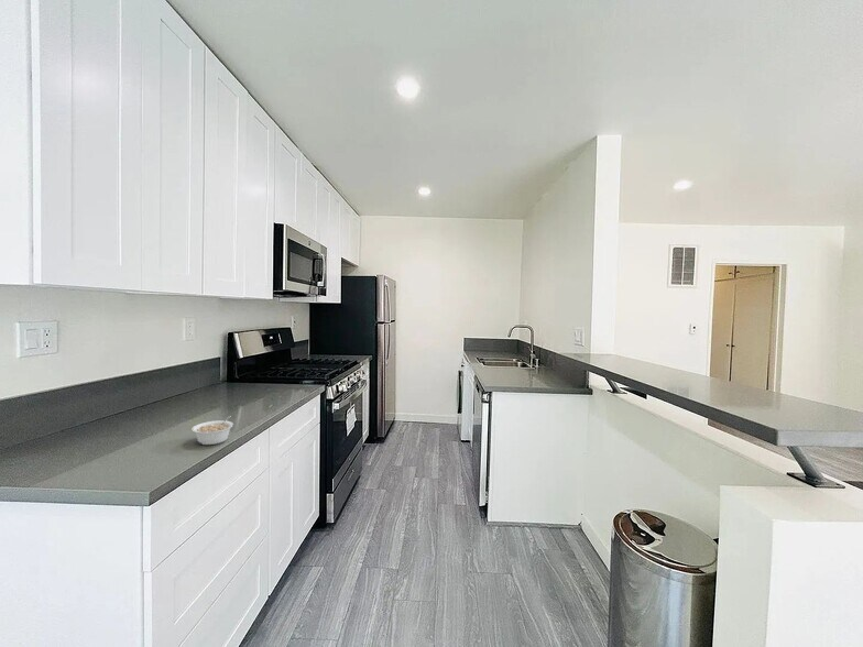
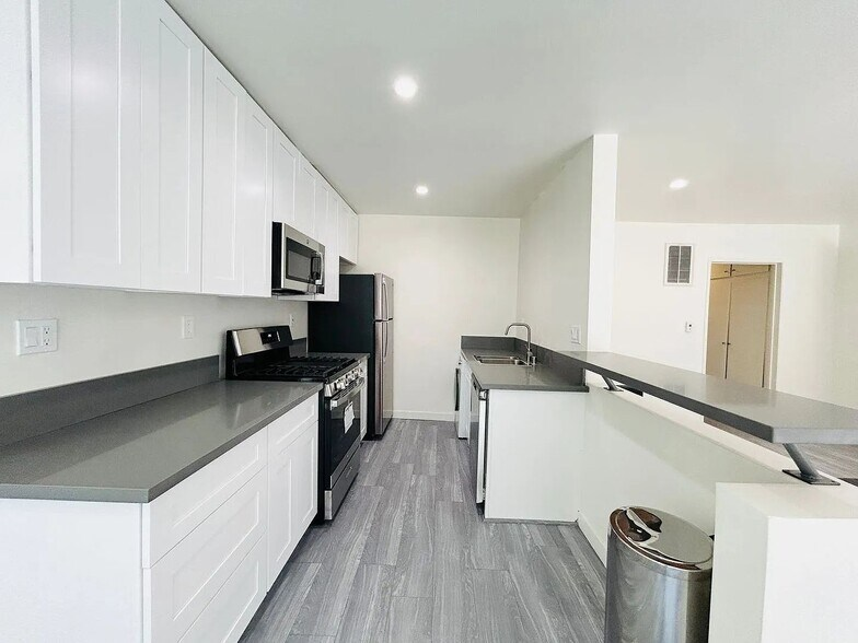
- legume [190,415,234,446]
